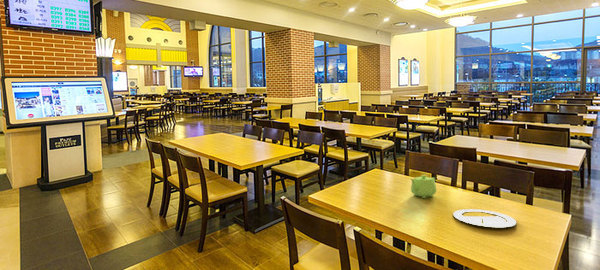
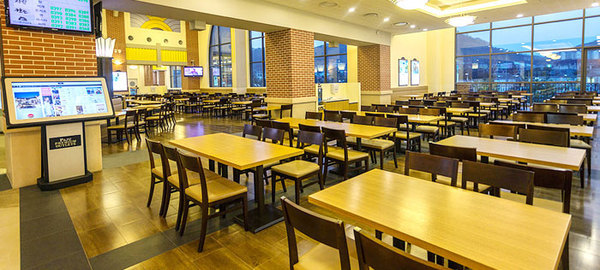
- plate [452,208,517,229]
- teapot [410,174,437,199]
